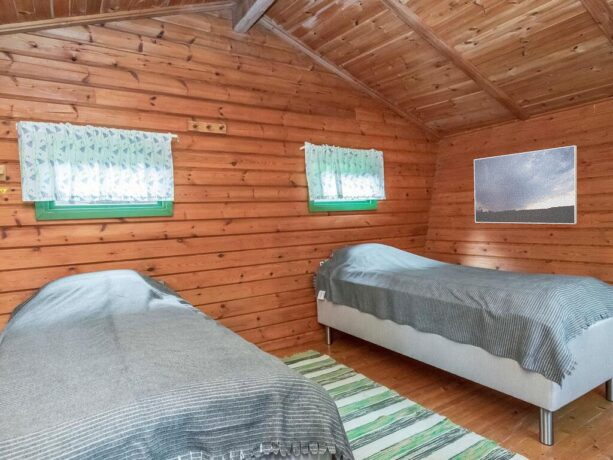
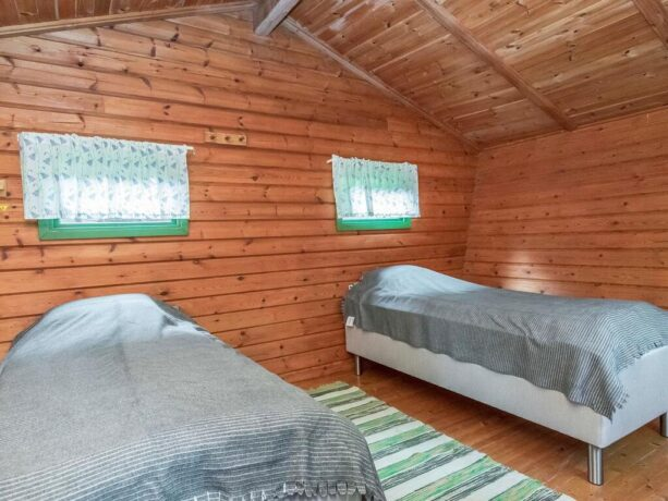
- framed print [473,145,578,225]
